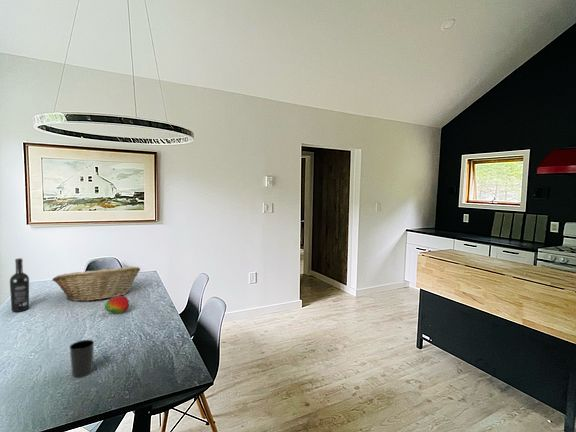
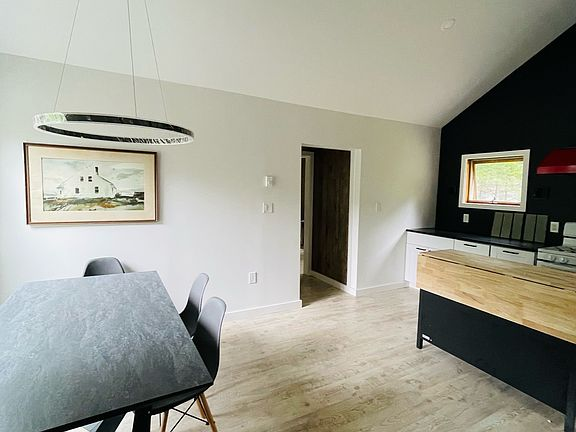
- fruit basket [51,265,141,302]
- fruit [104,295,130,314]
- wine bottle [9,257,30,313]
- cup [69,339,95,379]
